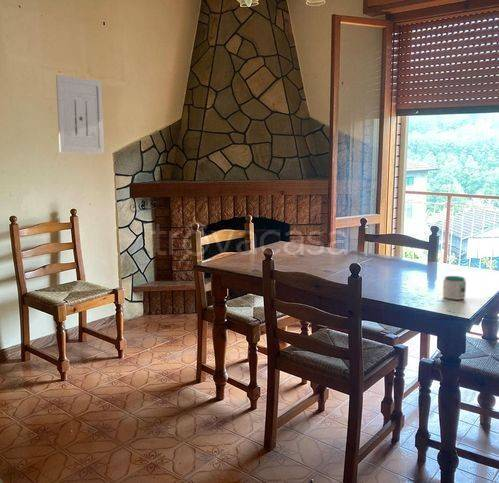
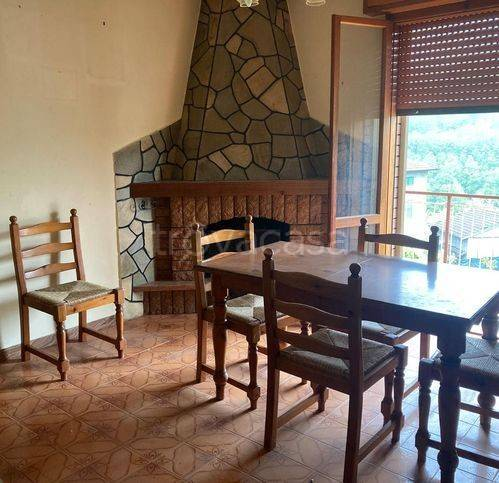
- mug [442,275,468,301]
- wall art [55,74,105,155]
